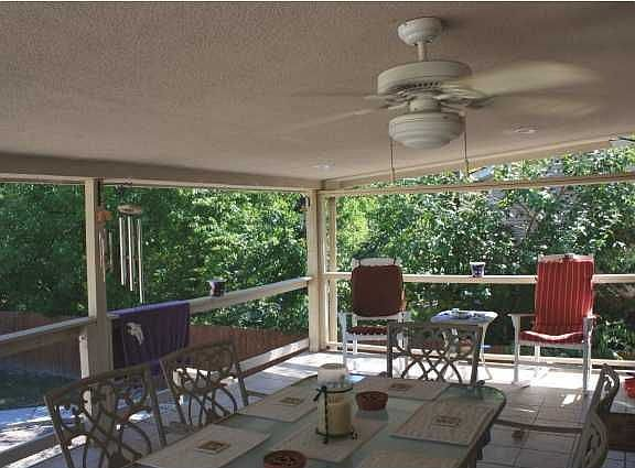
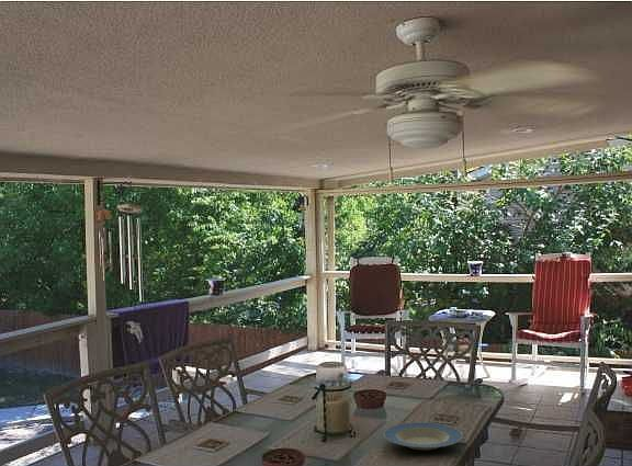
+ plate [383,421,463,451]
